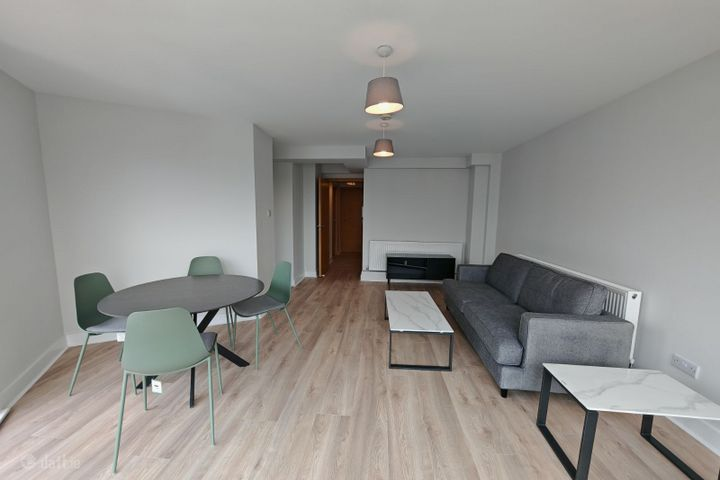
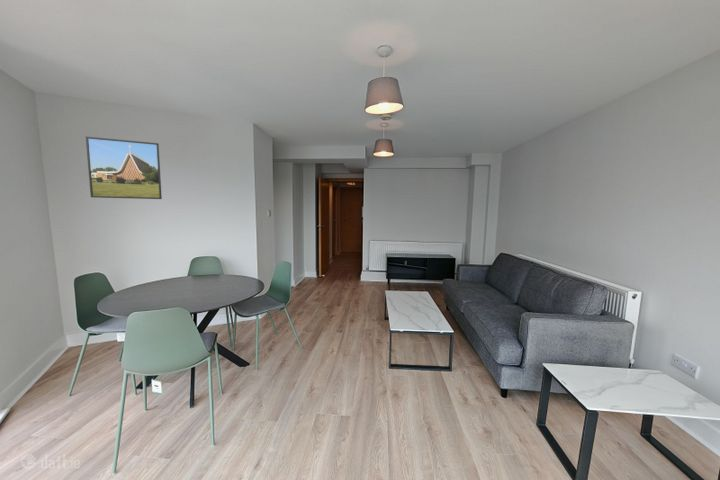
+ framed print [85,136,163,200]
